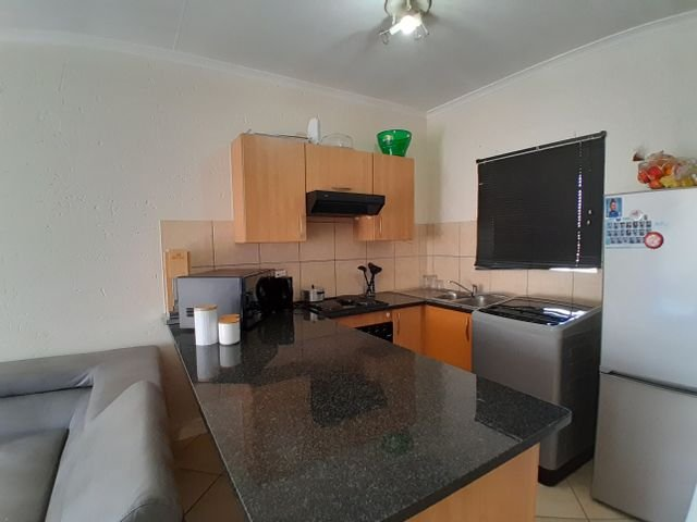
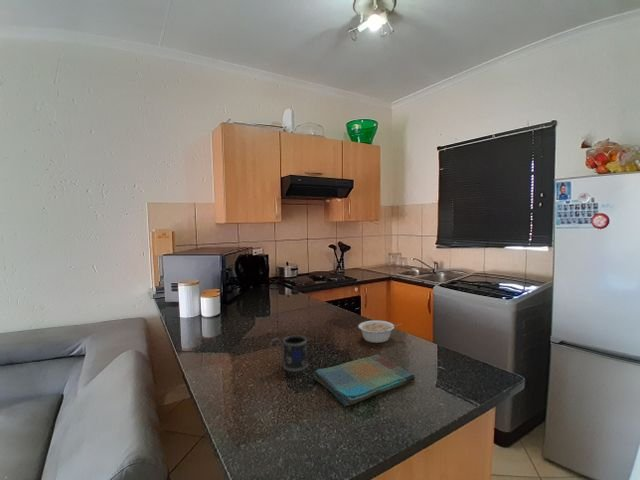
+ mug [269,334,309,372]
+ dish towel [313,354,416,407]
+ legume [357,319,403,344]
